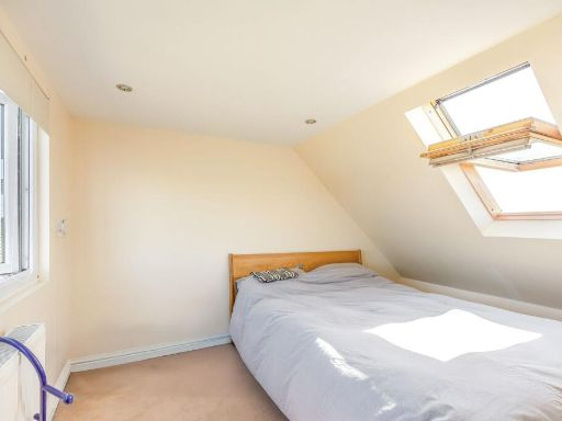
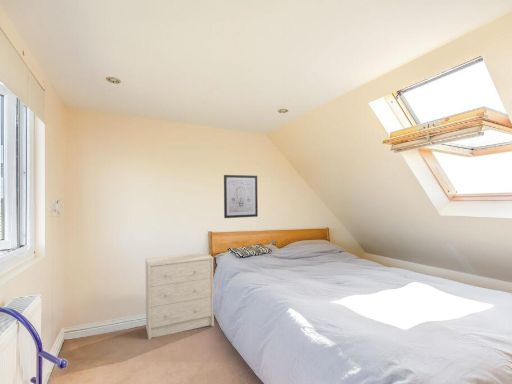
+ dresser [145,251,215,341]
+ wall art [223,174,259,219]
